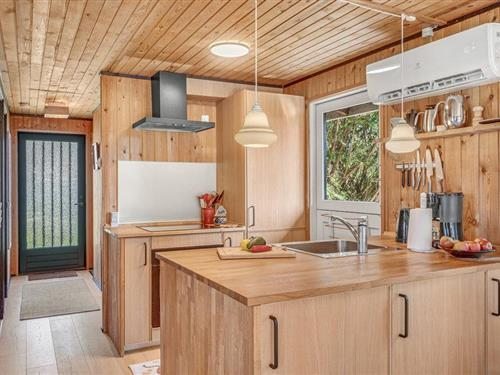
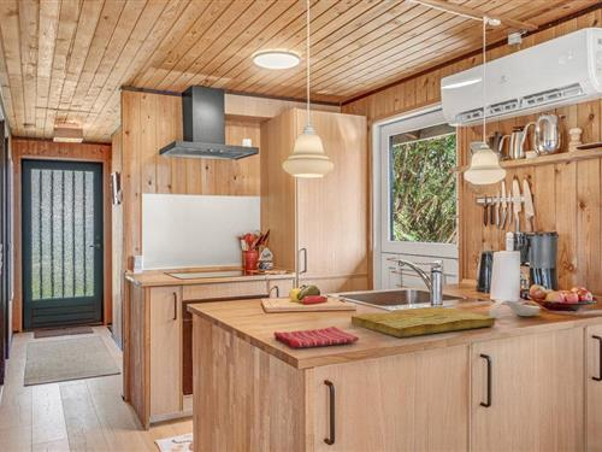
+ dish towel [272,325,360,350]
+ cutting board [350,306,496,339]
+ spoon rest [488,298,542,319]
